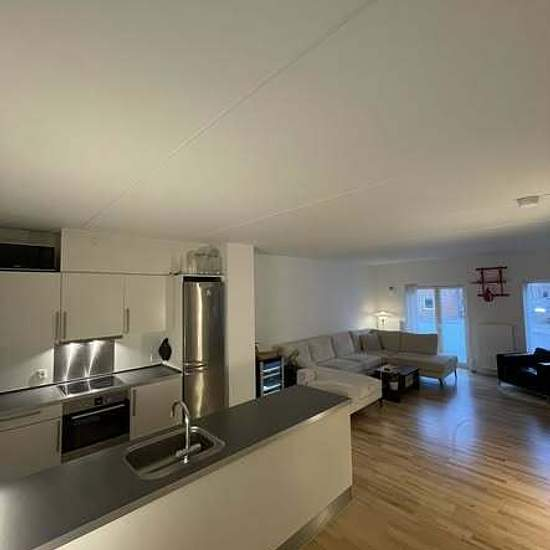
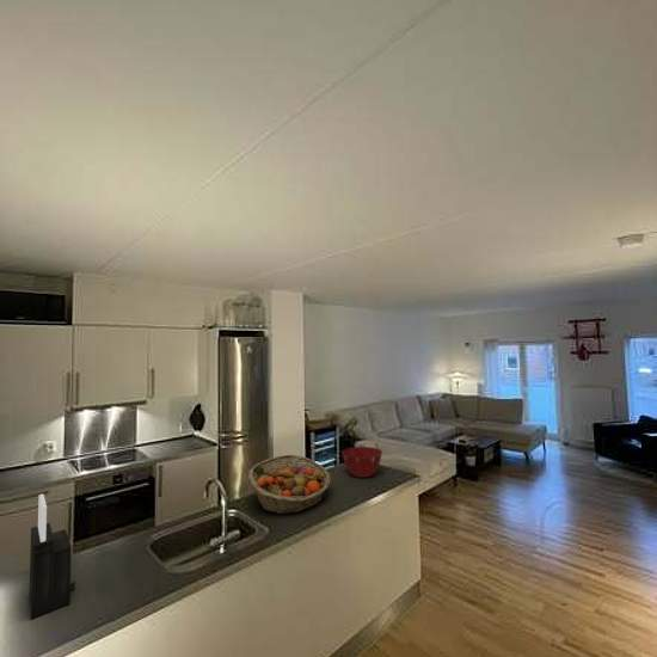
+ fruit basket [247,454,332,515]
+ mixing bowl [340,446,383,479]
+ knife block [29,493,76,620]
